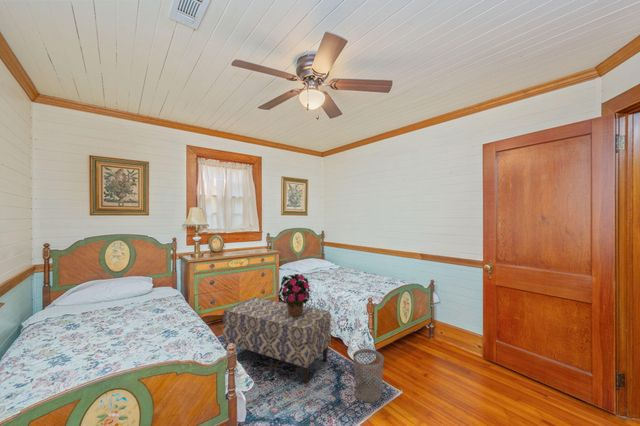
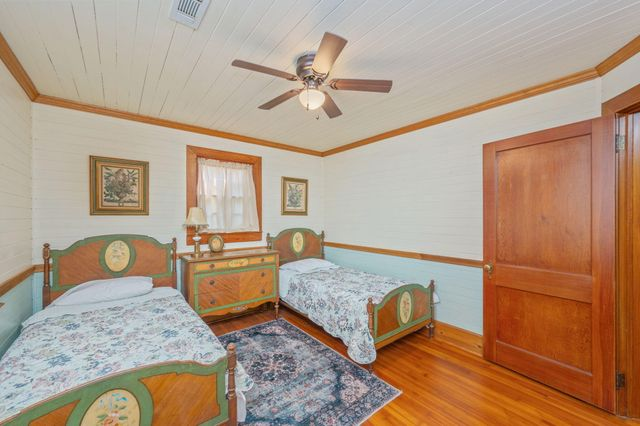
- wastebasket [352,348,385,403]
- potted flower [277,273,313,316]
- bench [222,296,332,384]
